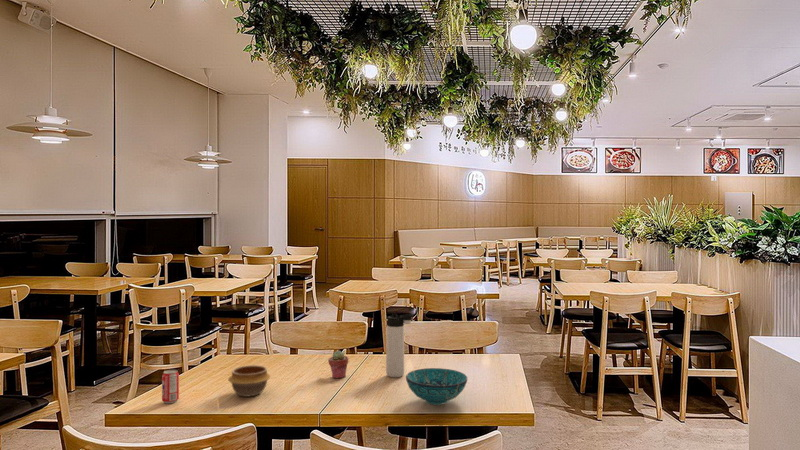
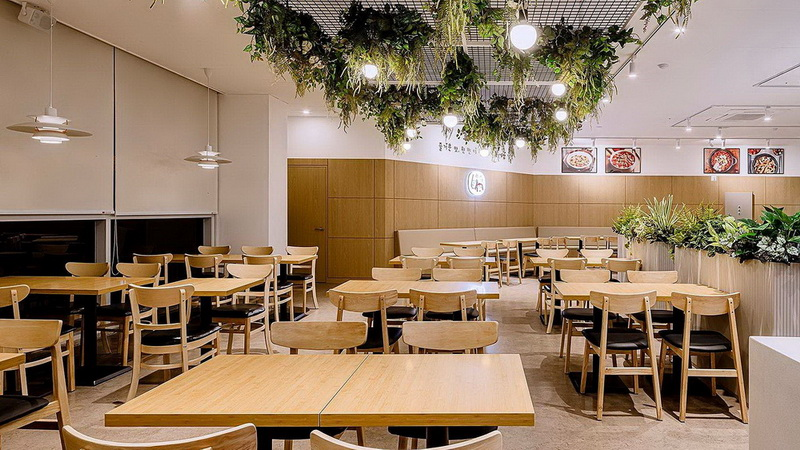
- beverage can [161,369,180,404]
- bowl [227,364,272,398]
- thermos bottle [385,313,414,378]
- bowl [405,367,468,406]
- potted succulent [327,349,349,379]
